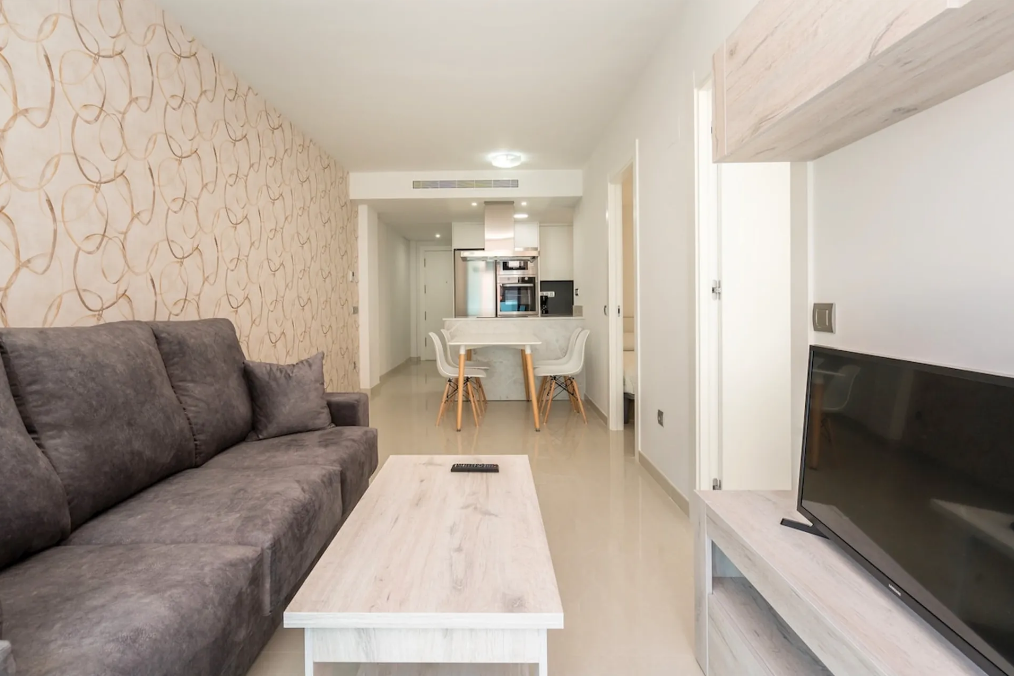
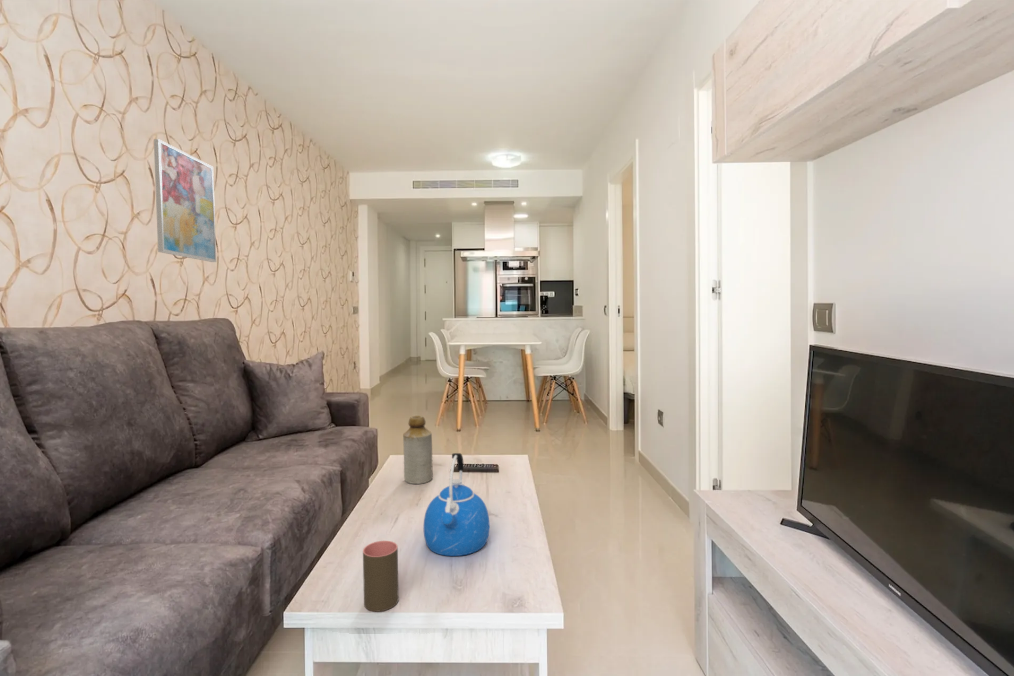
+ kettle [423,452,491,557]
+ cup [362,540,400,613]
+ bottle [402,414,434,485]
+ wall art [153,138,217,263]
